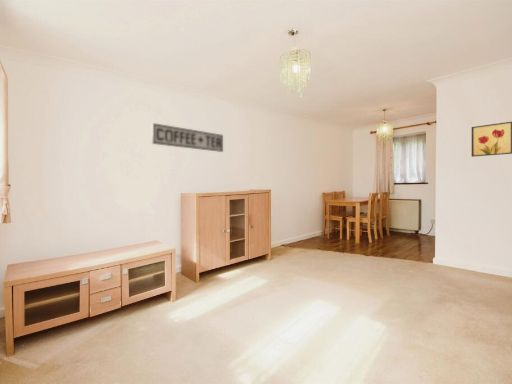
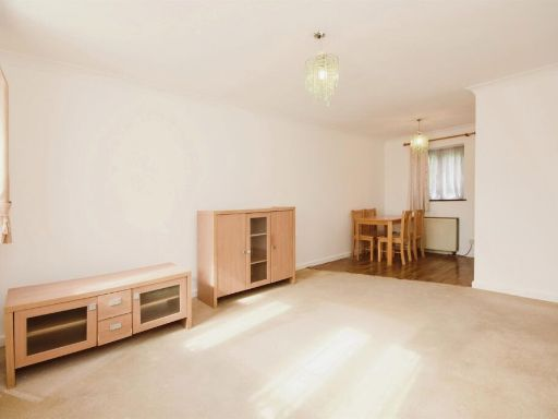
- sign [151,122,224,153]
- wall art [471,121,512,158]
